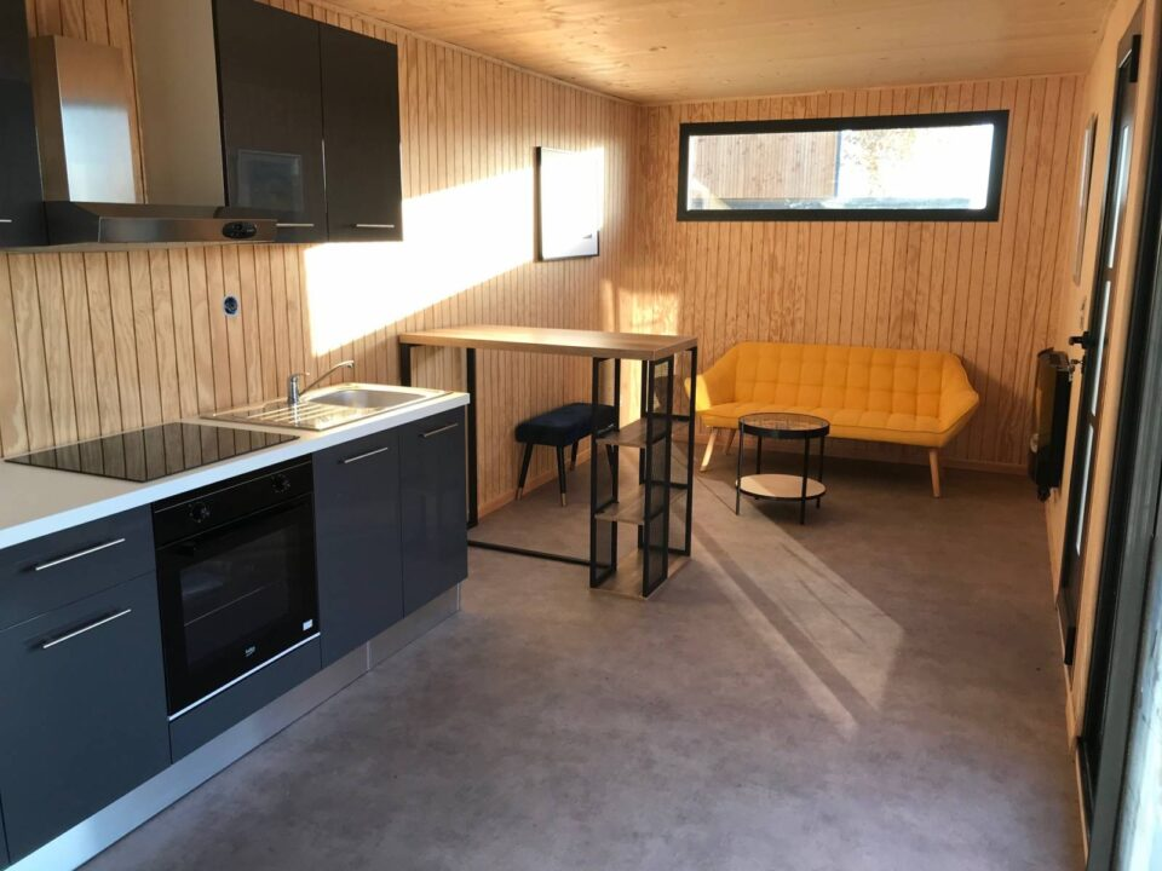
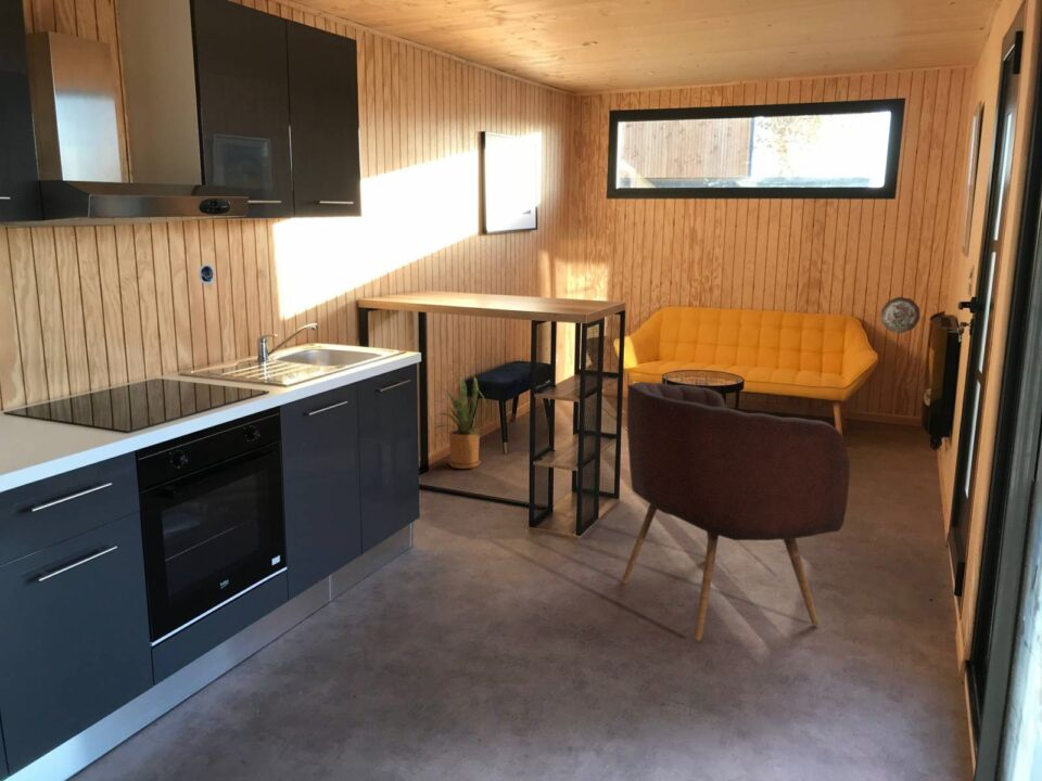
+ decorative plate [880,296,920,334]
+ armchair [620,382,851,641]
+ house plant [434,375,487,470]
